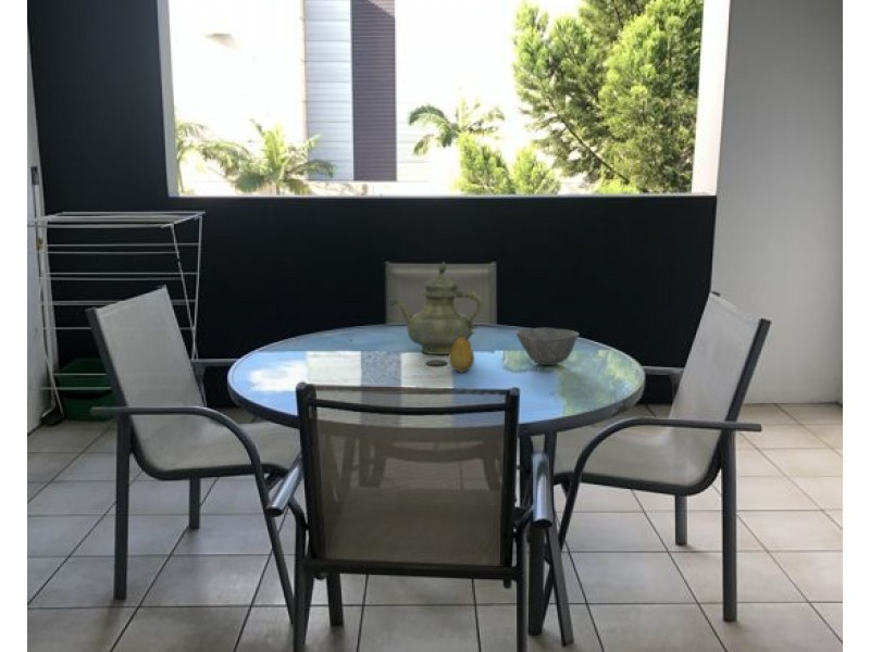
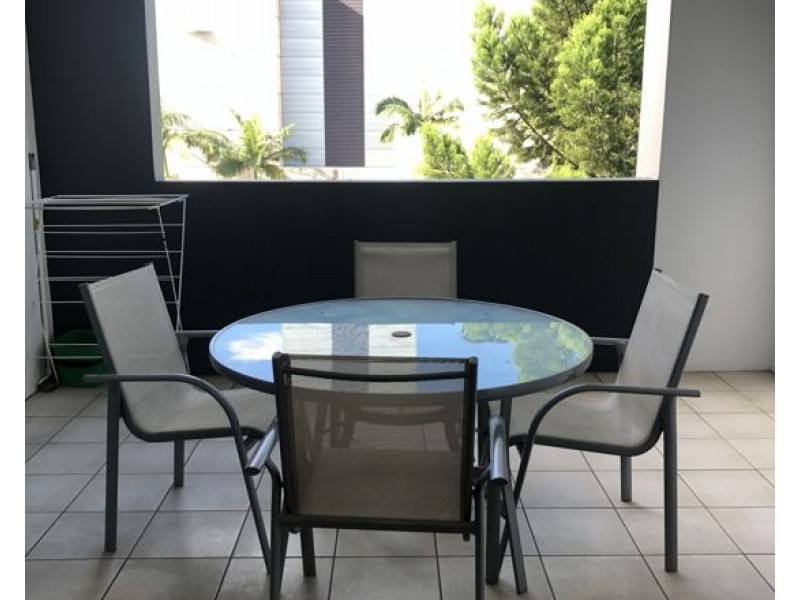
- fruit [448,331,475,374]
- teapot [387,261,484,355]
- bowl [514,327,580,366]
